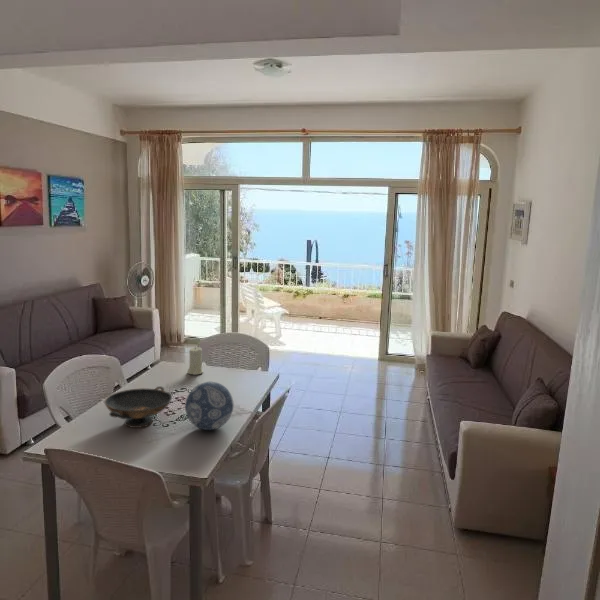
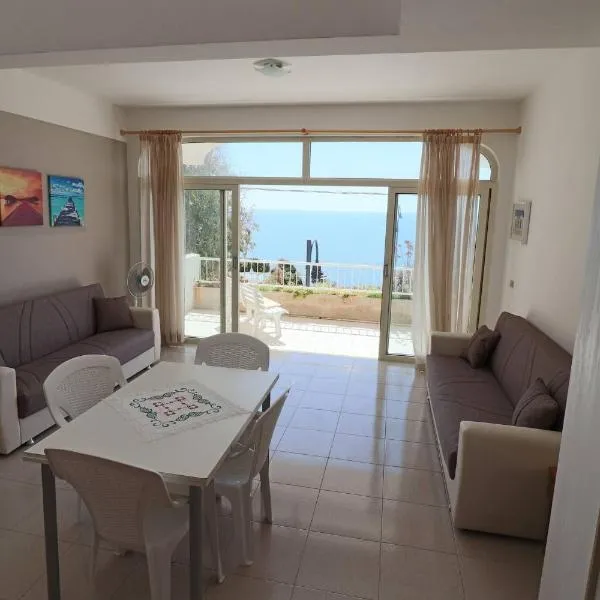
- candle [186,346,204,376]
- decorative ball [184,381,235,431]
- decorative bowl [103,385,173,429]
